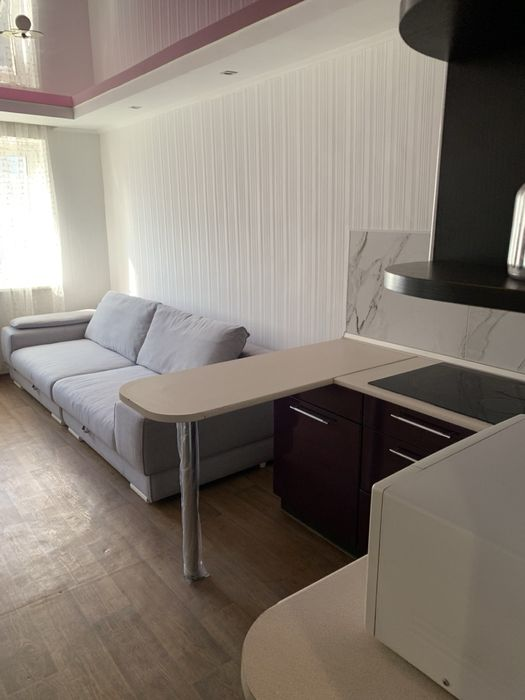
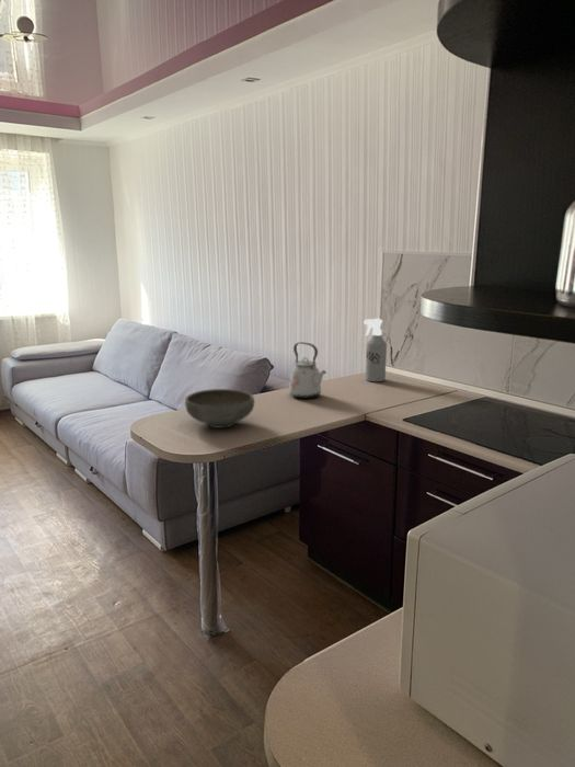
+ bowl [184,388,255,430]
+ kettle [288,341,327,400]
+ spray bottle [364,318,388,382]
